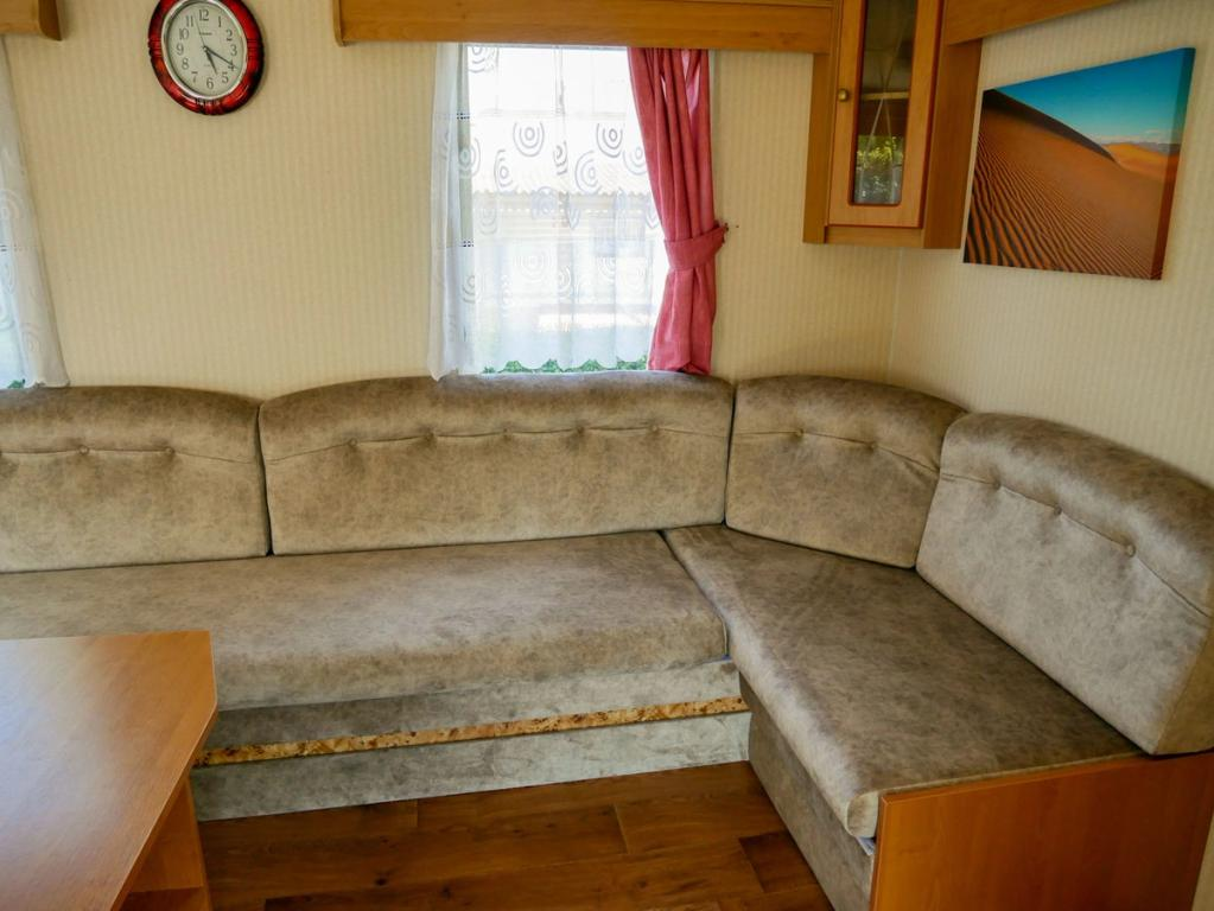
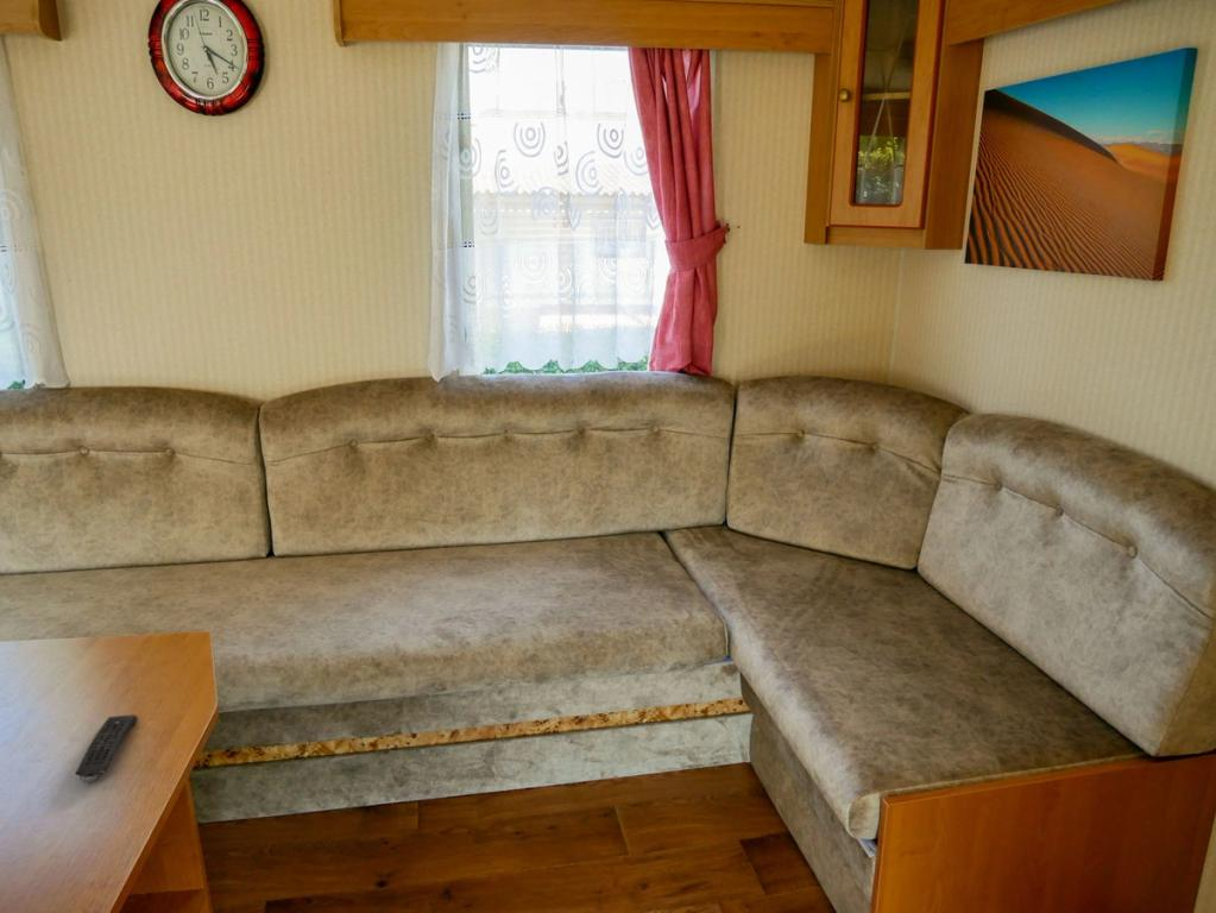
+ remote control [75,713,139,783]
